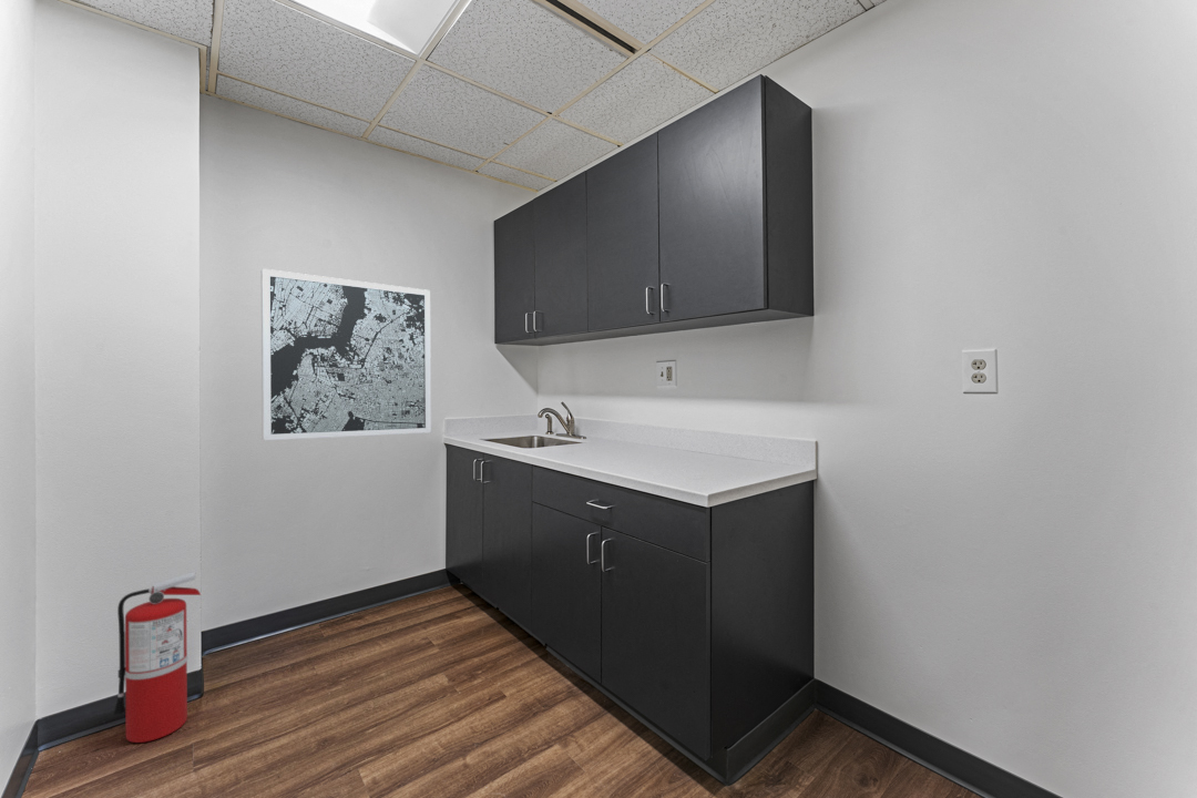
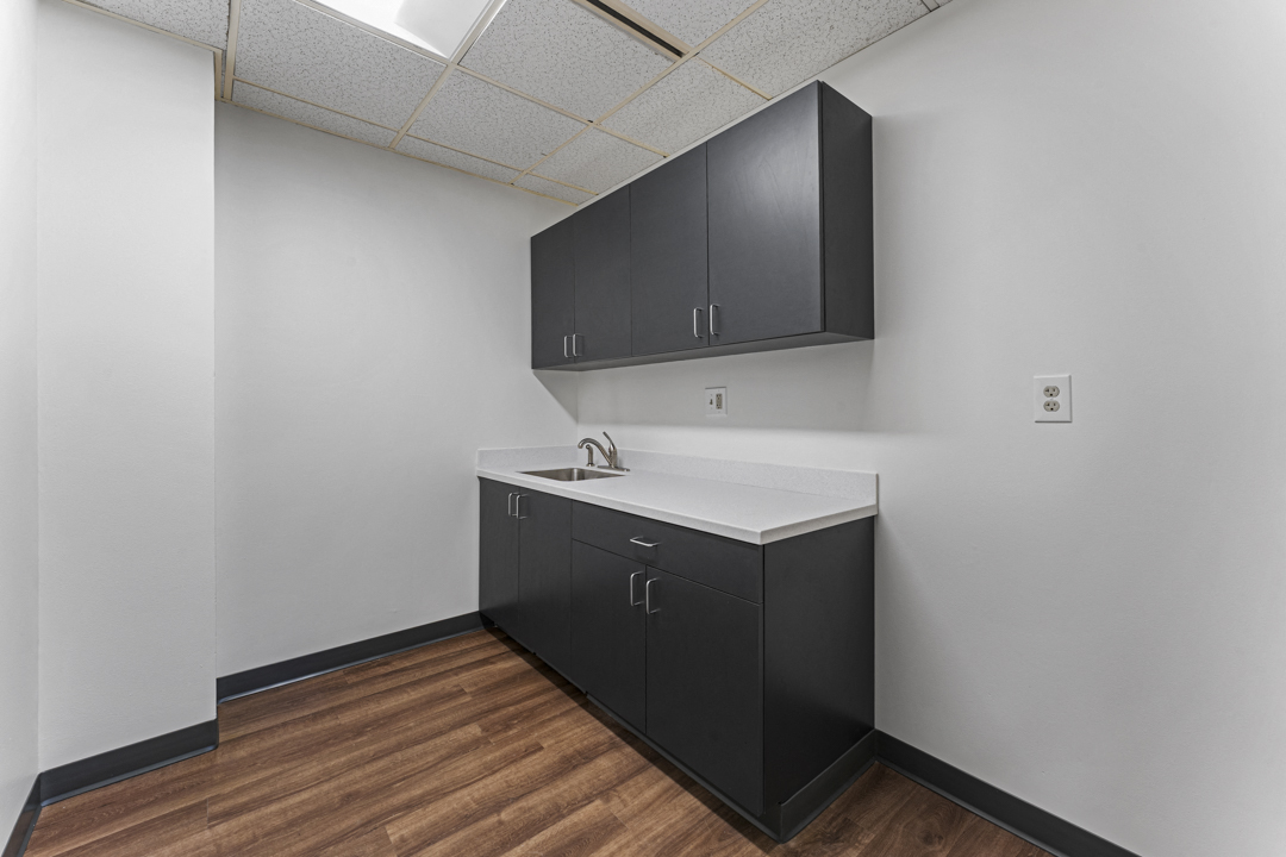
- wall art [260,268,432,441]
- fire extinguisher [112,571,202,744]
